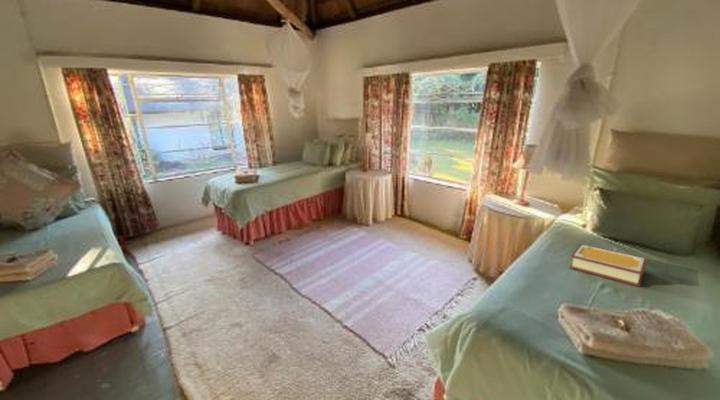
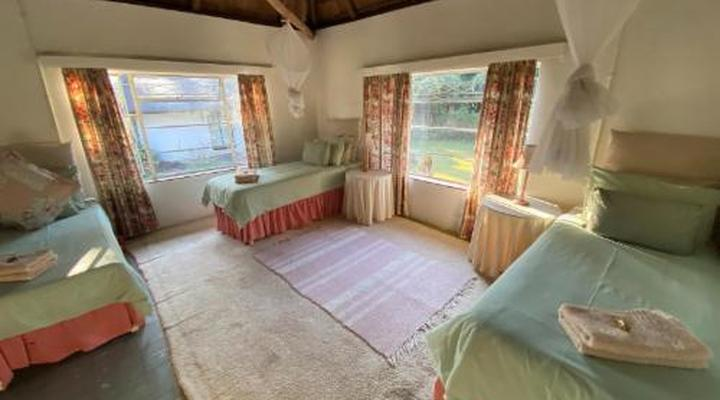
- book [568,243,648,287]
